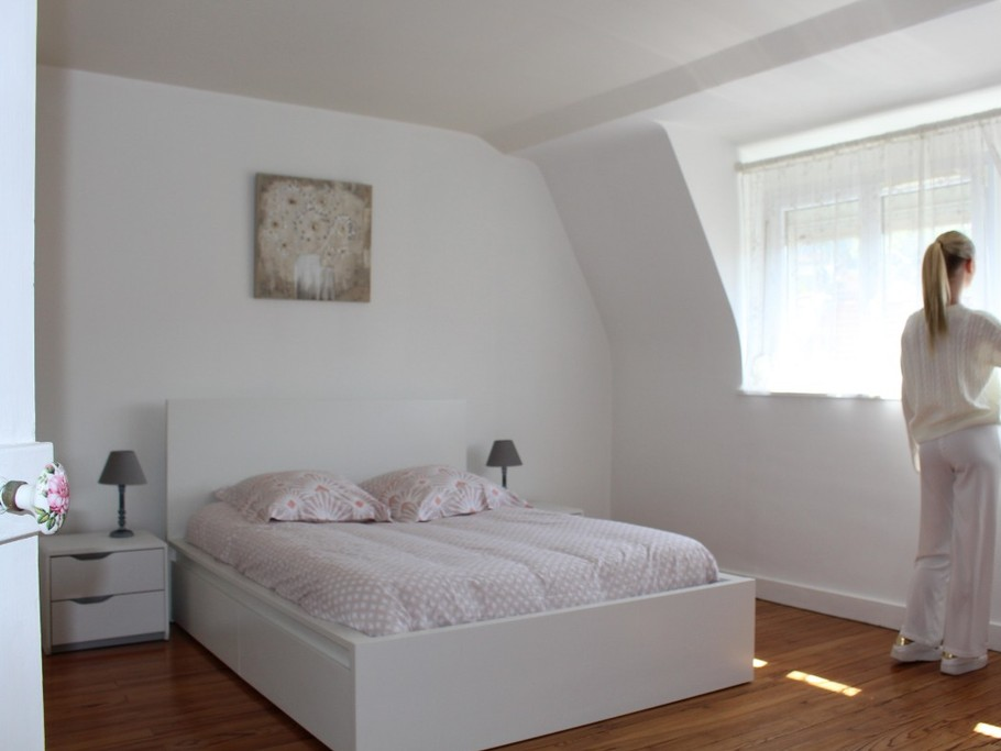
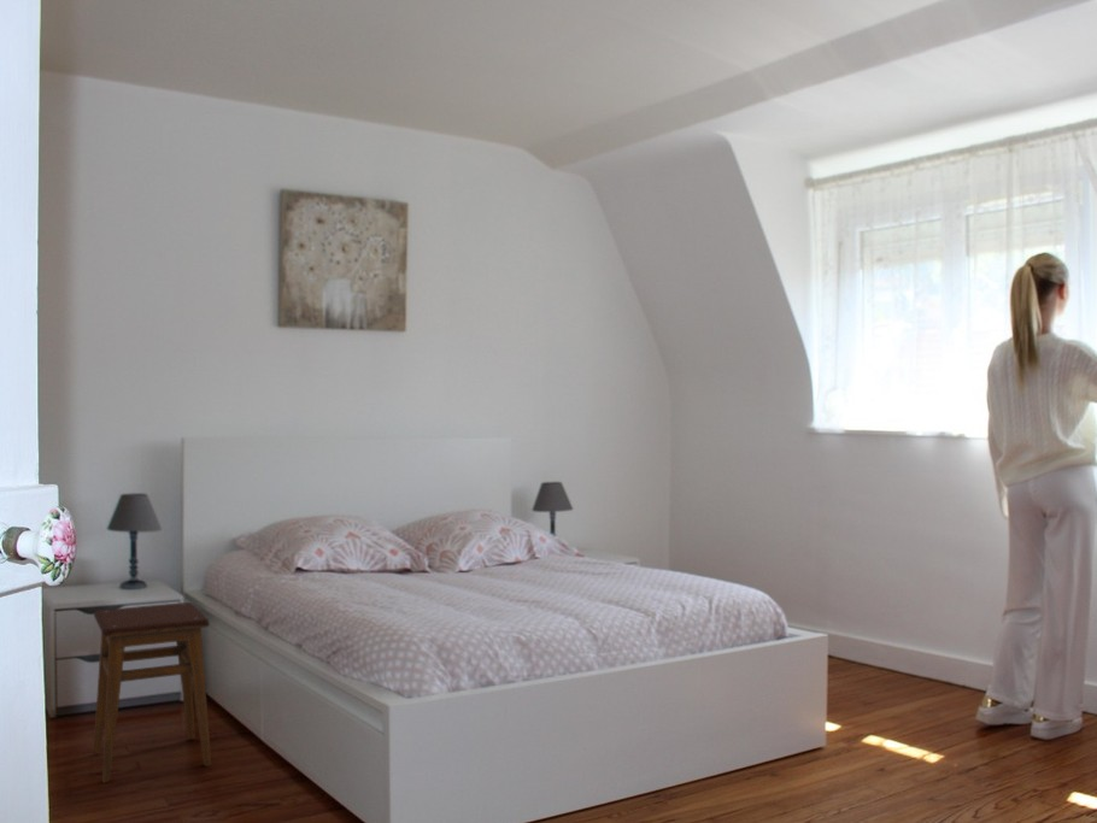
+ stool [93,601,212,784]
